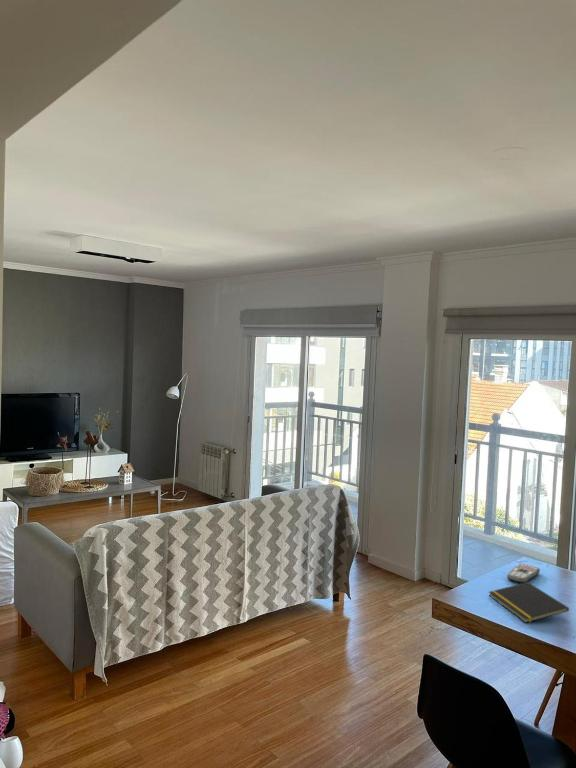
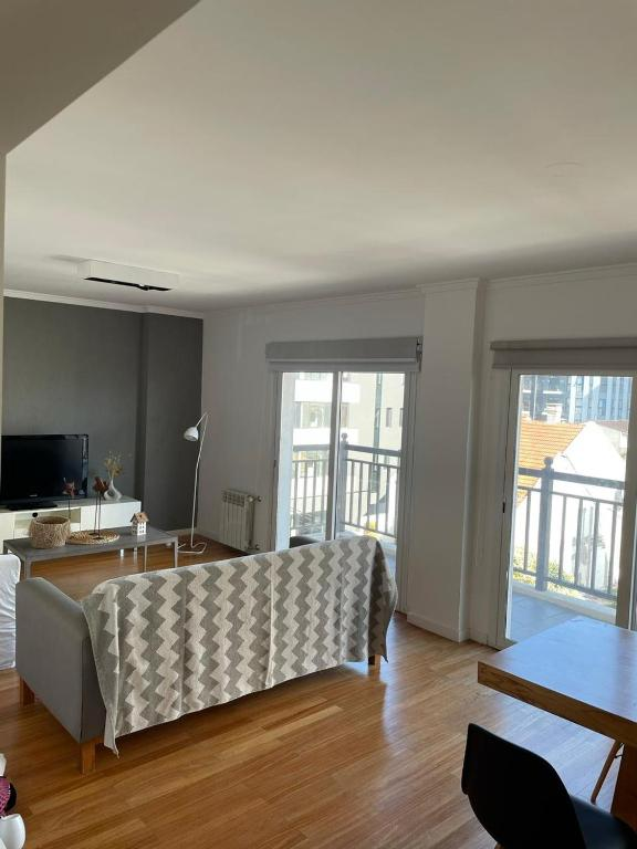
- remote control [506,563,541,583]
- notepad [488,581,570,624]
